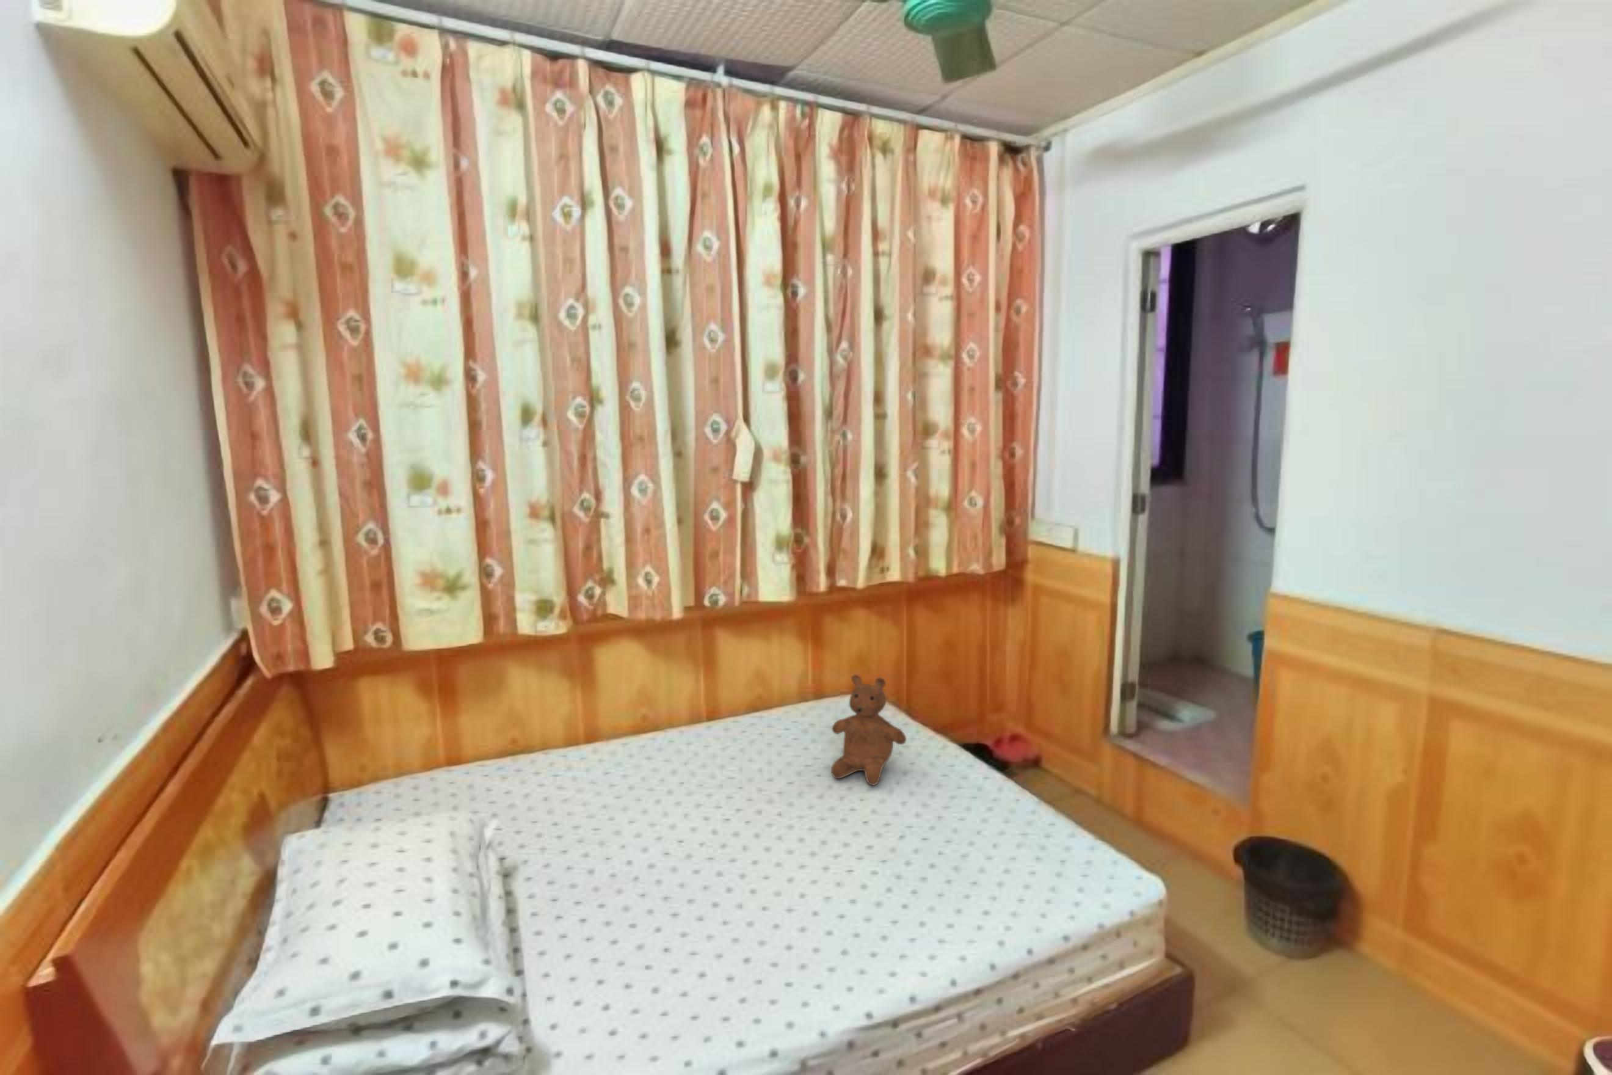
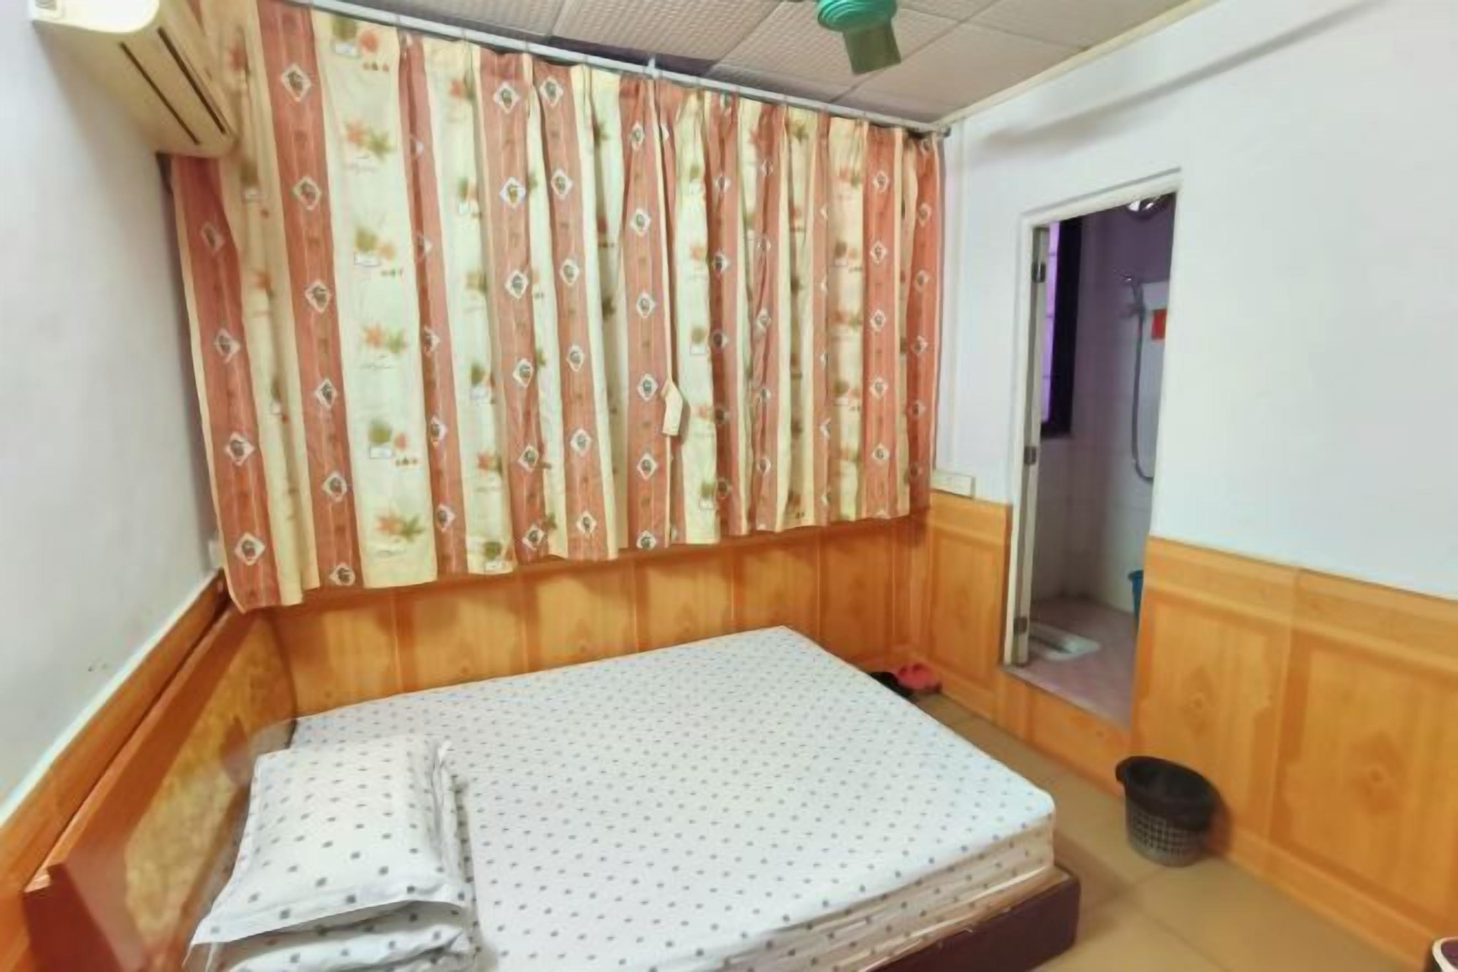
- teddy bear [830,674,907,786]
